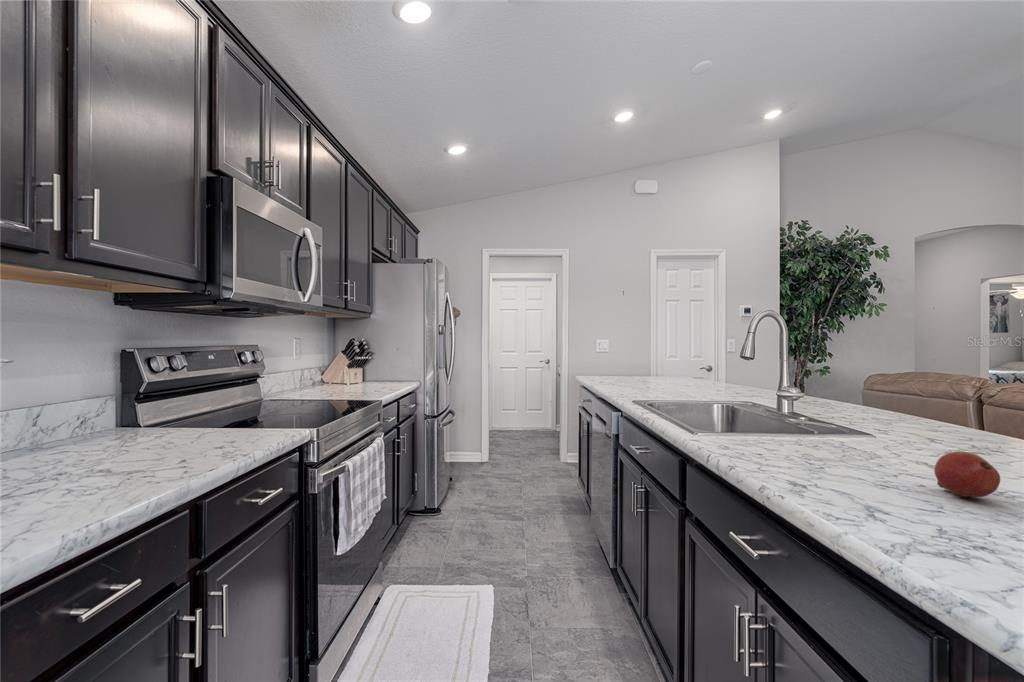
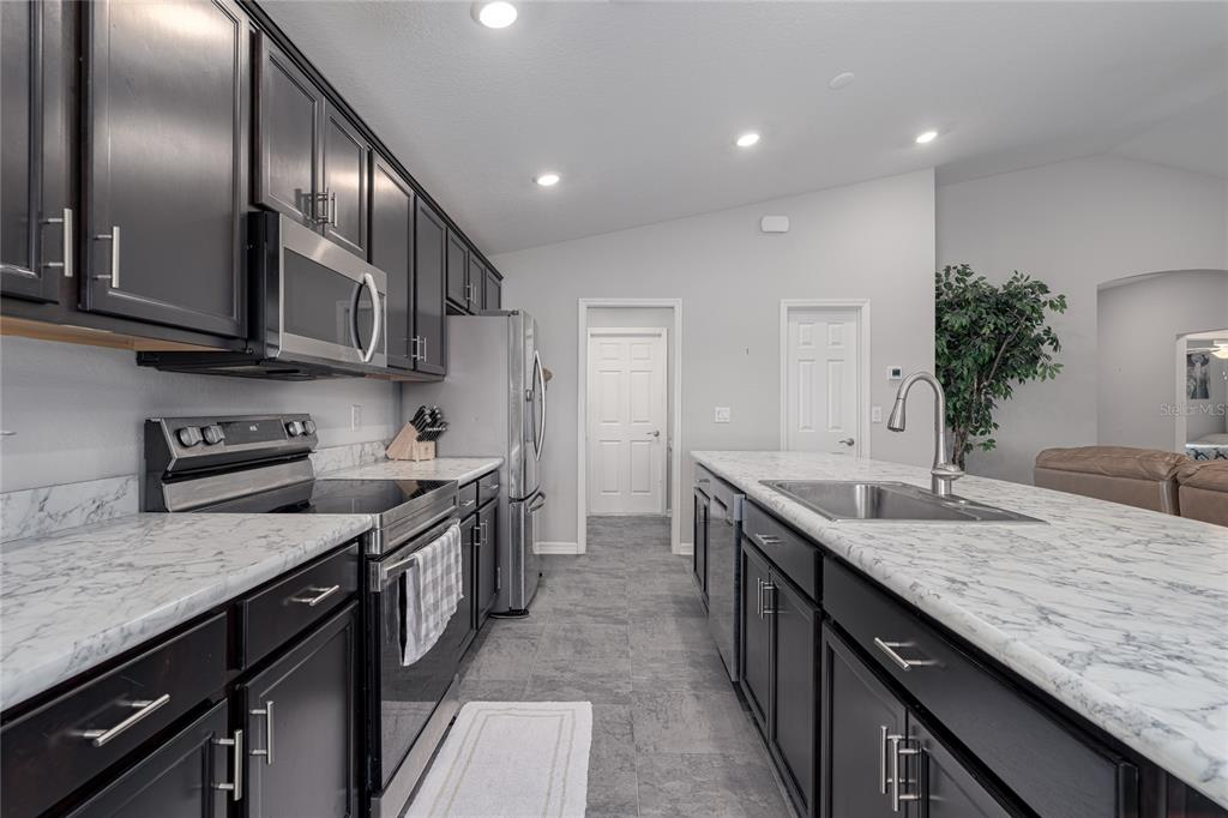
- fruit [933,451,1001,498]
